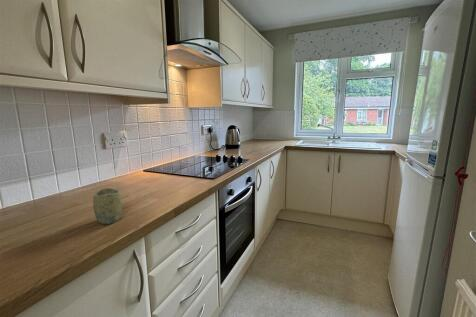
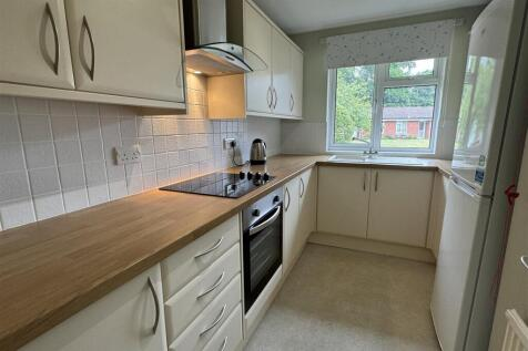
- cup [92,187,123,225]
